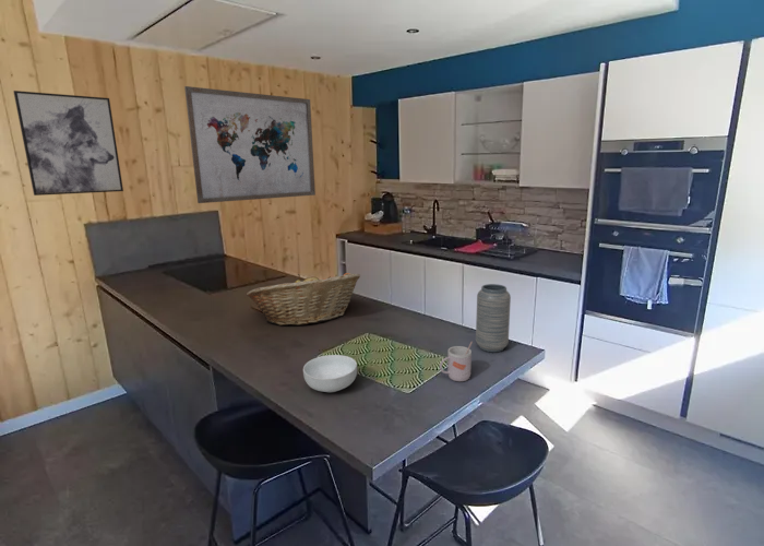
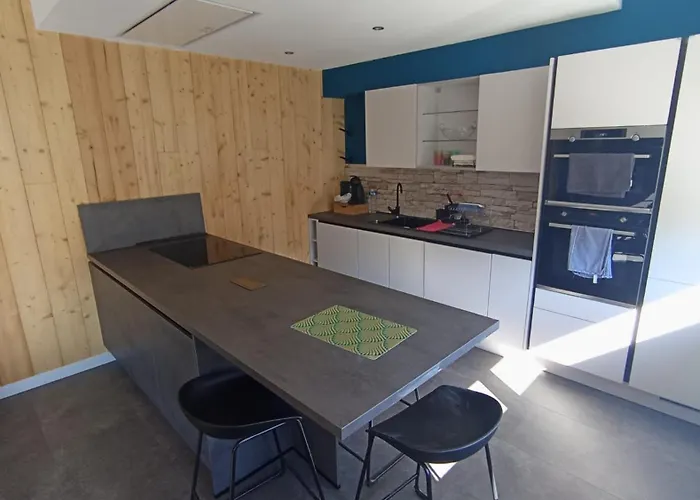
- fruit basket [246,272,361,327]
- wall art [12,90,124,197]
- wall art [183,85,317,204]
- cereal bowl [302,354,358,393]
- mug [439,341,474,382]
- vase [475,283,512,353]
